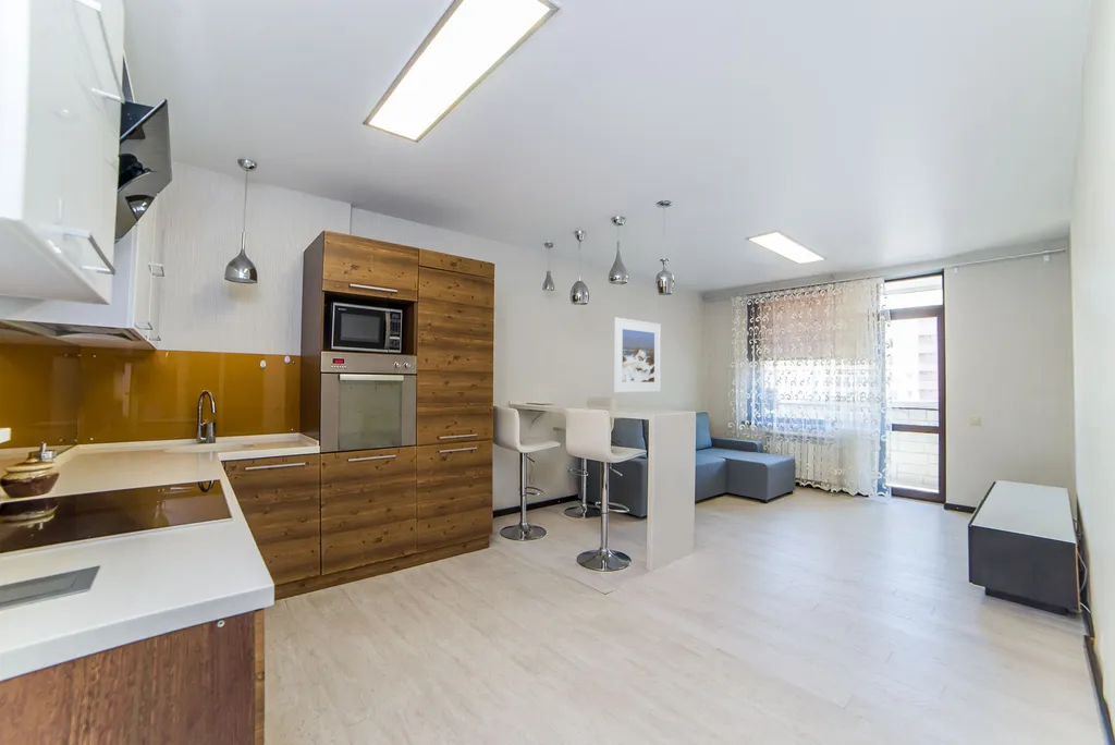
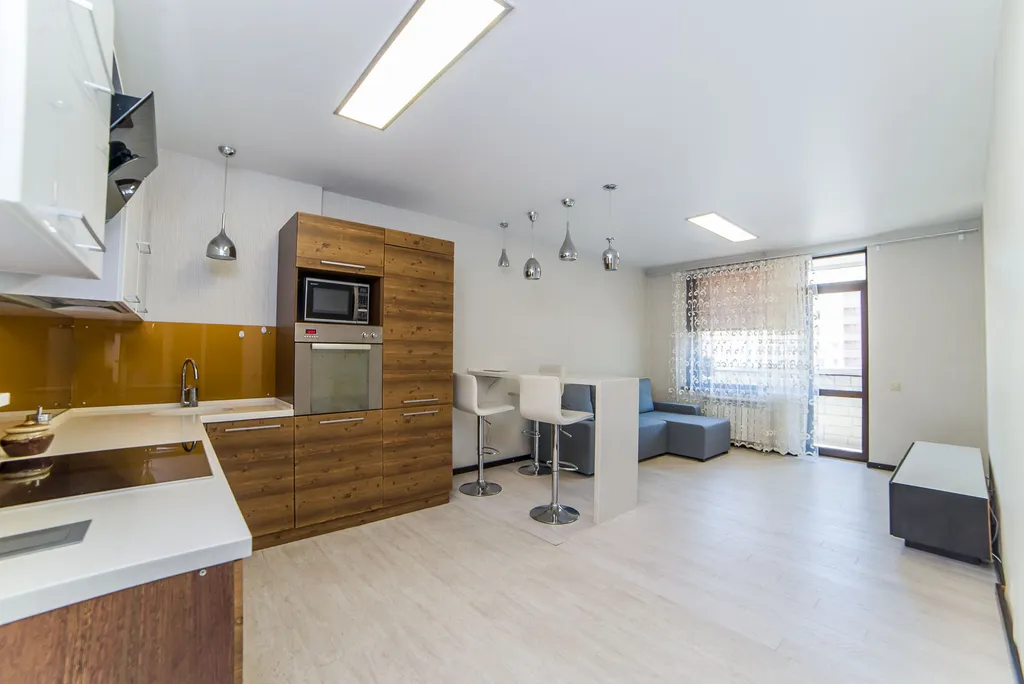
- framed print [613,317,662,393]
